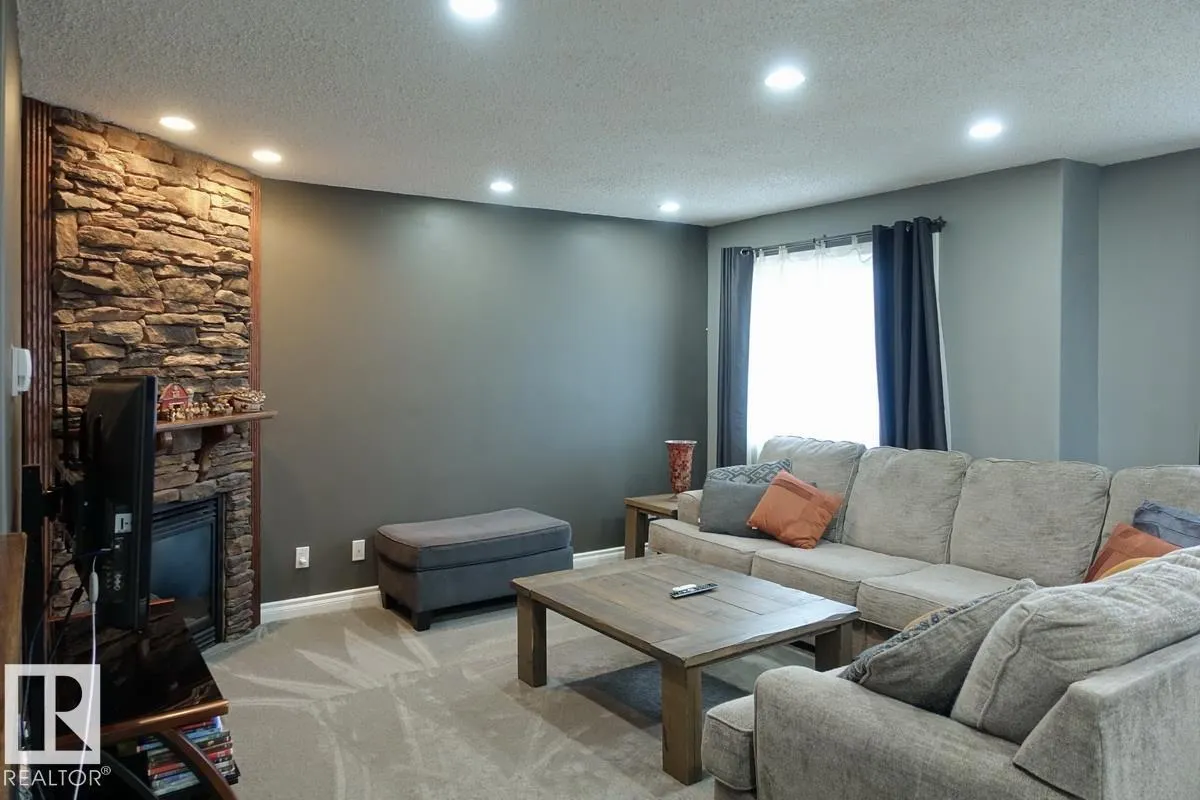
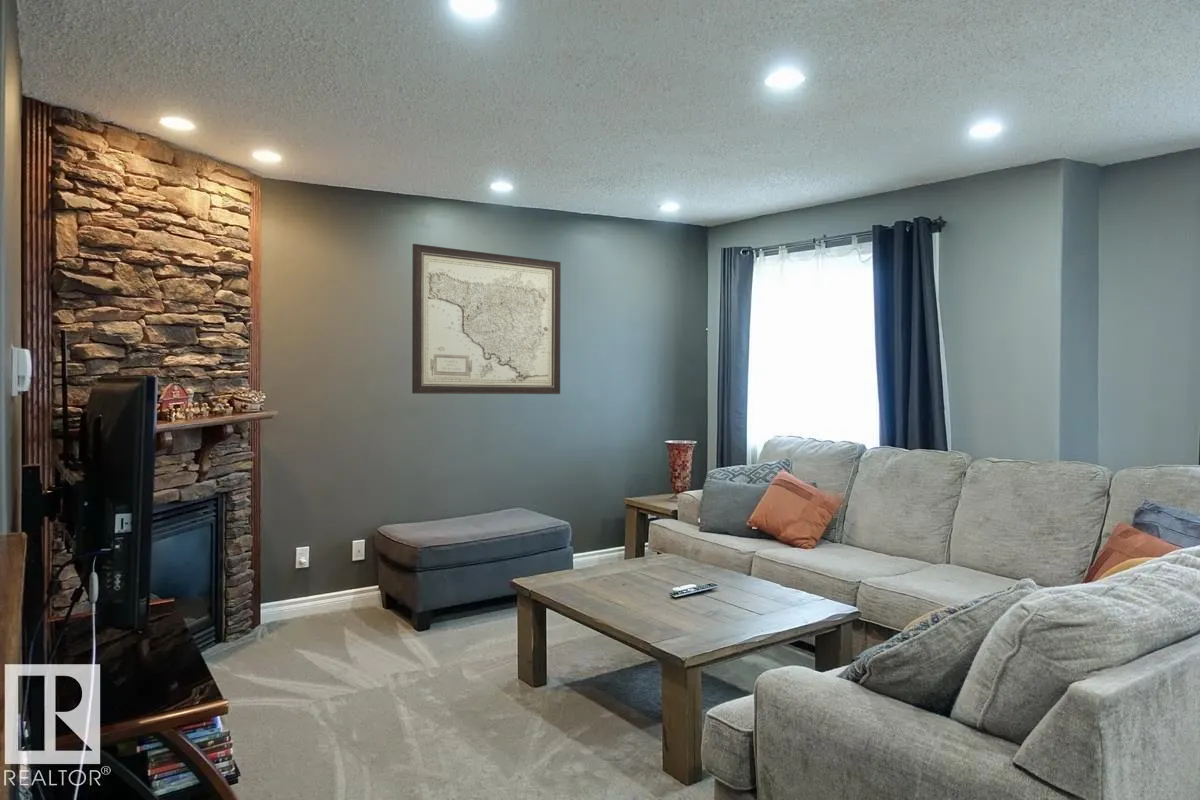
+ wall art [411,243,562,395]
